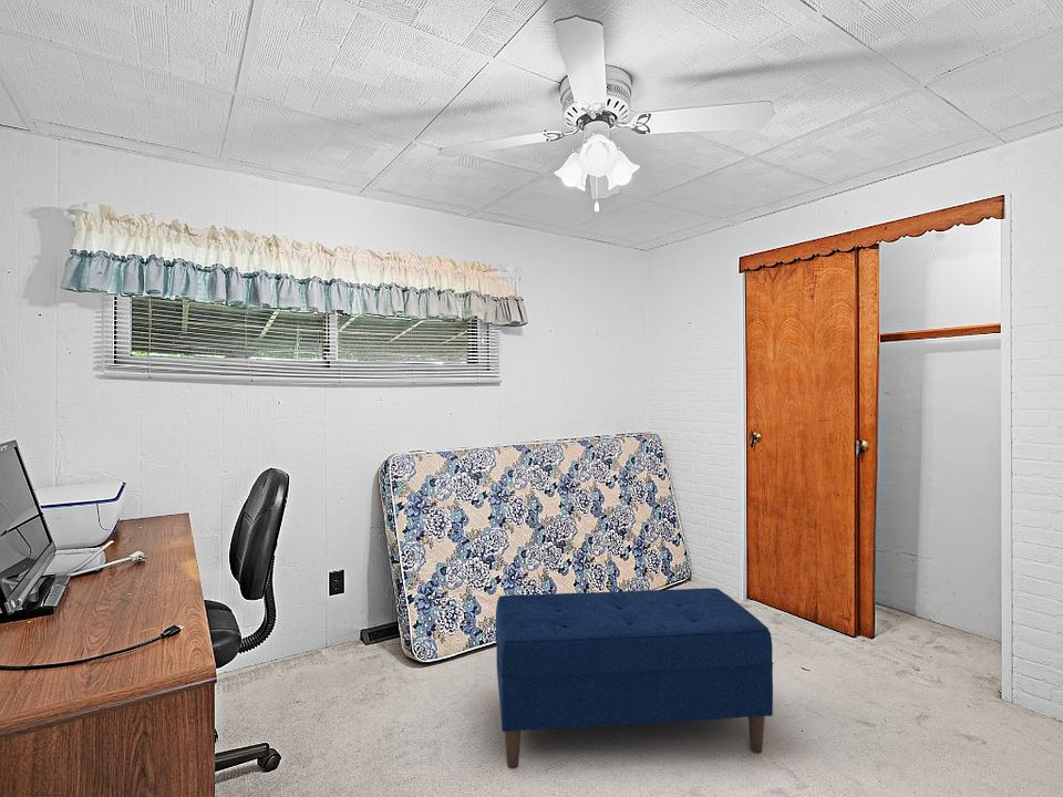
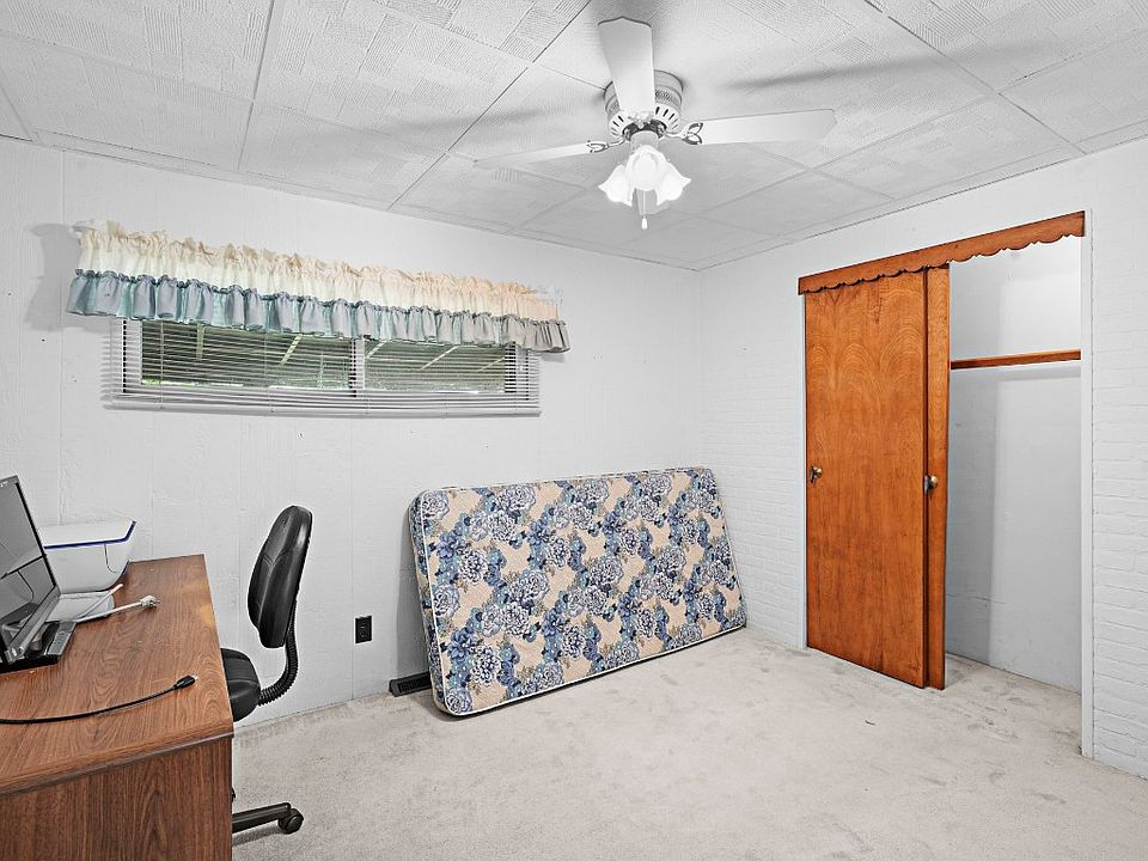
- bench [495,587,774,769]
